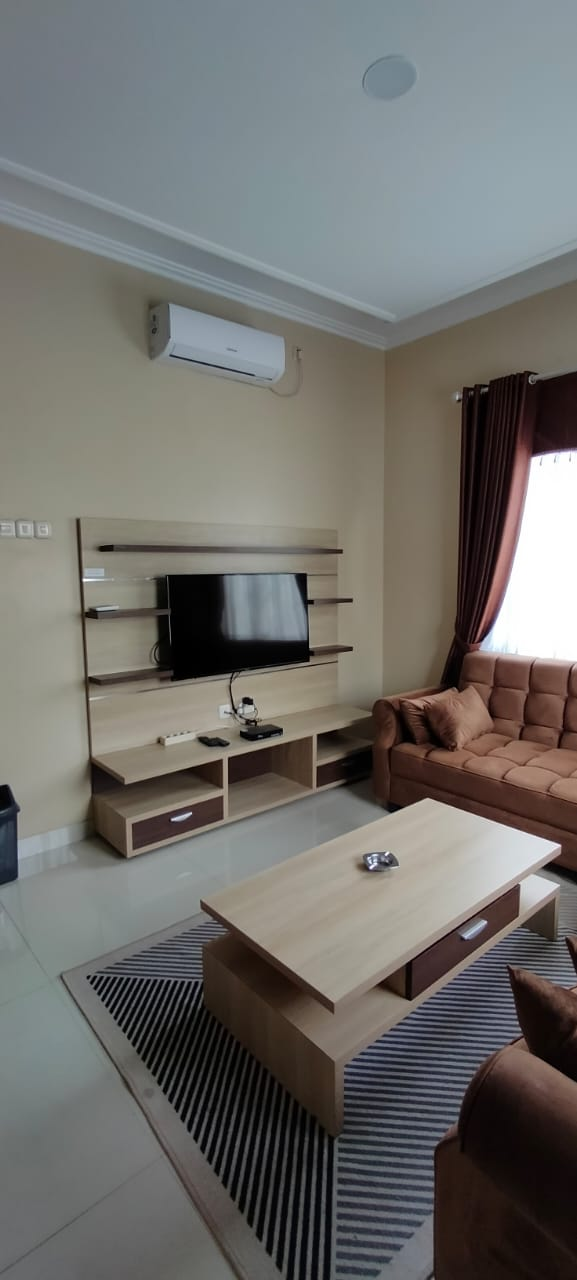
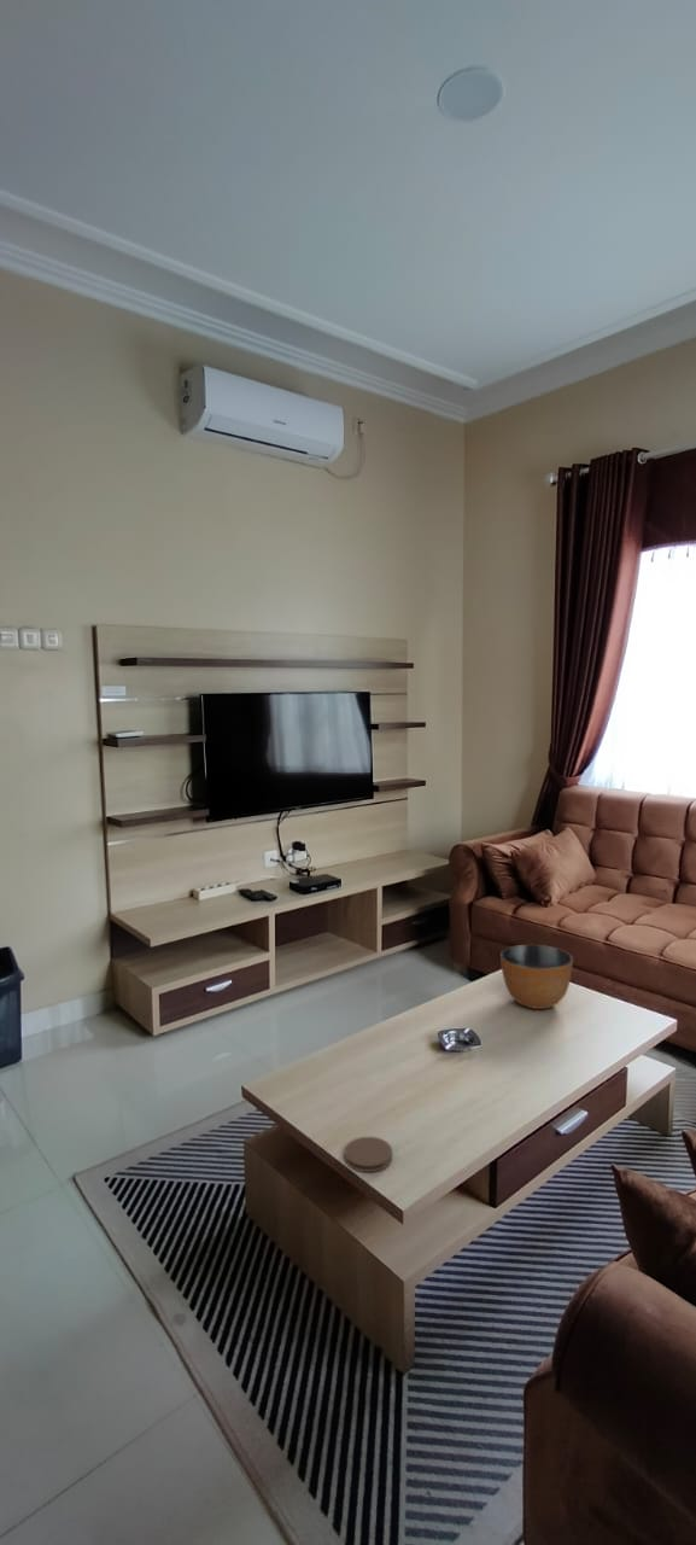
+ bowl [499,944,574,1010]
+ coaster [343,1136,393,1173]
